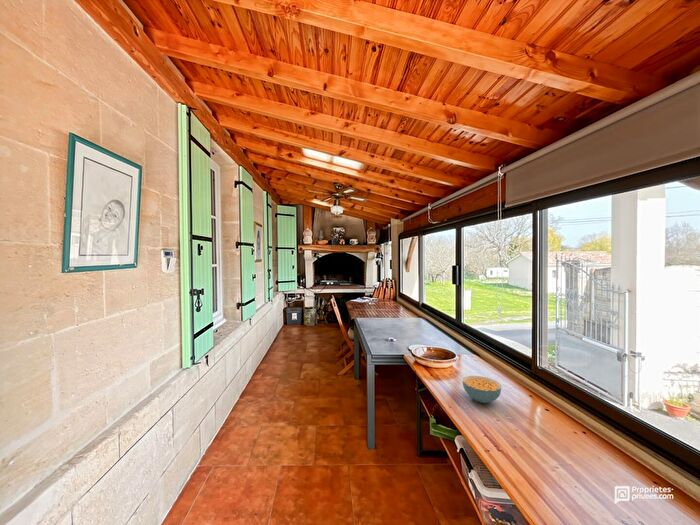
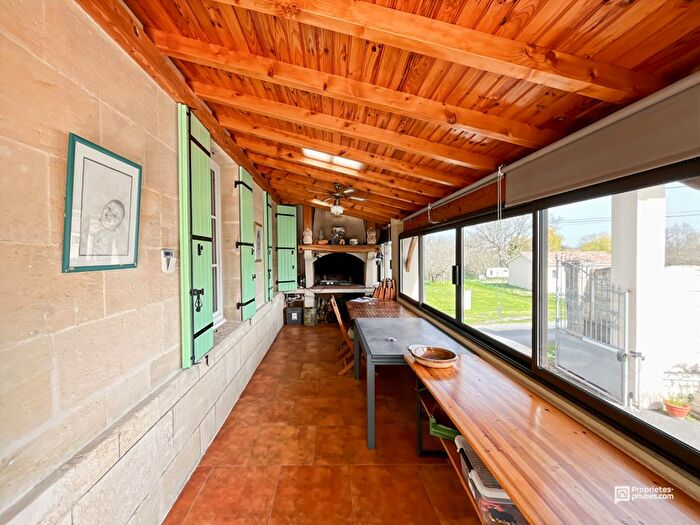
- cereal bowl [462,375,502,404]
